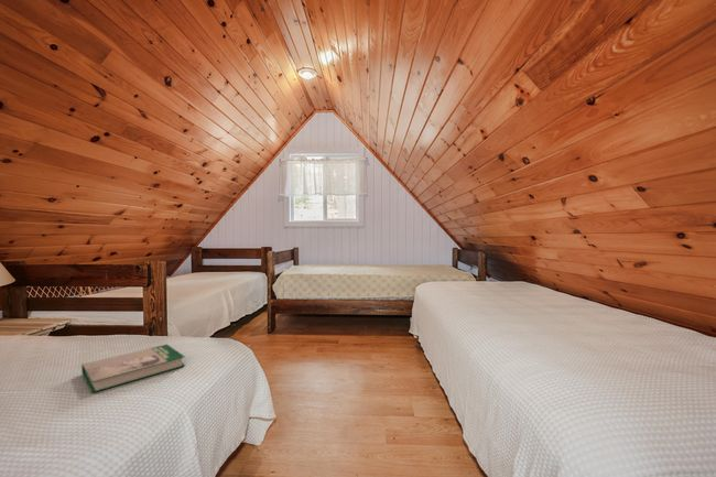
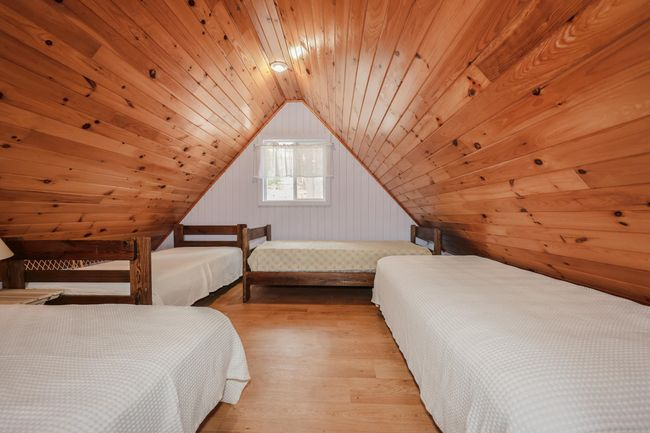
- book [80,344,186,394]
